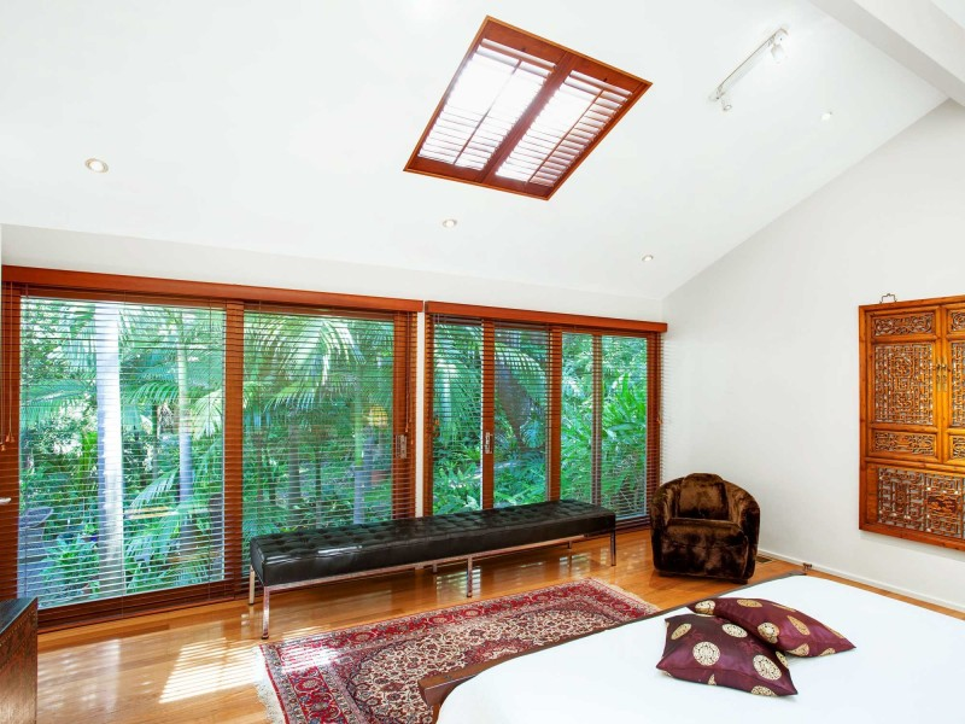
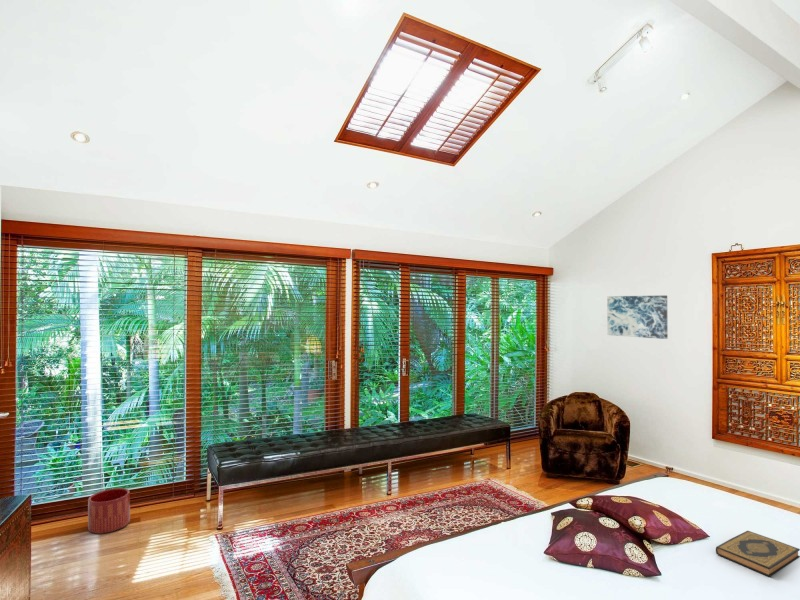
+ planter [87,487,131,535]
+ hardback book [715,530,800,578]
+ wall art [606,295,669,340]
